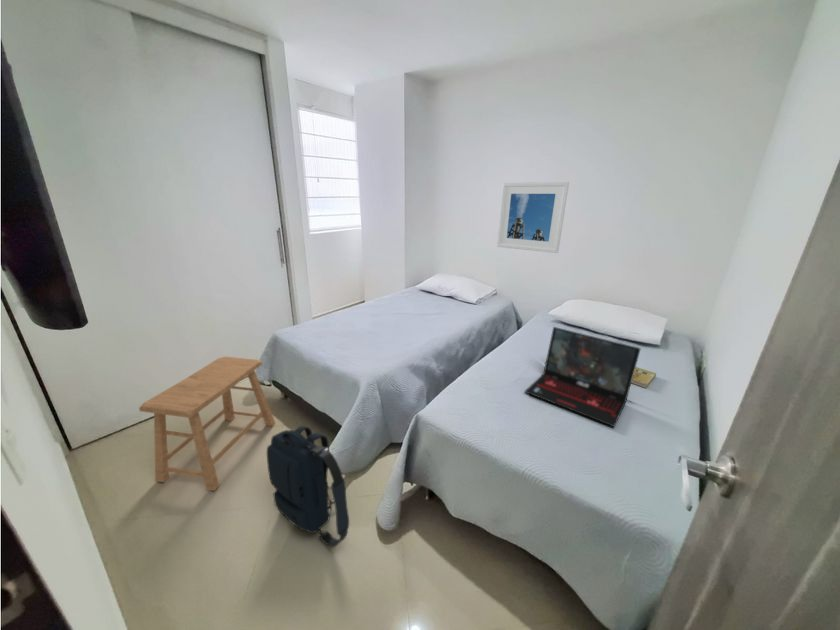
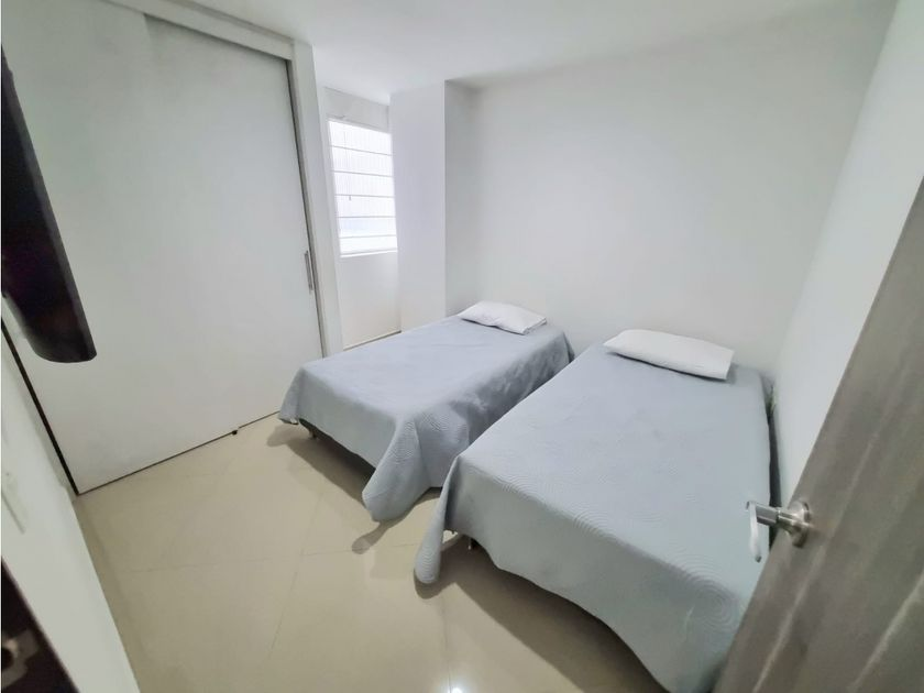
- backpack [266,425,350,548]
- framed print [496,181,570,254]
- stool [138,356,276,492]
- booklet [631,366,657,389]
- laptop [524,326,642,428]
